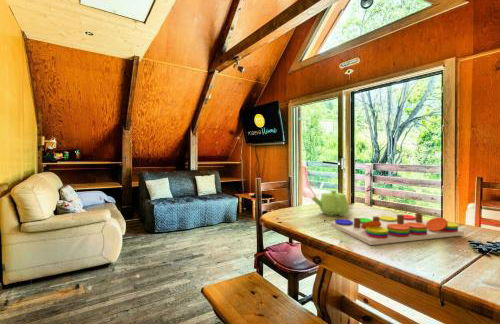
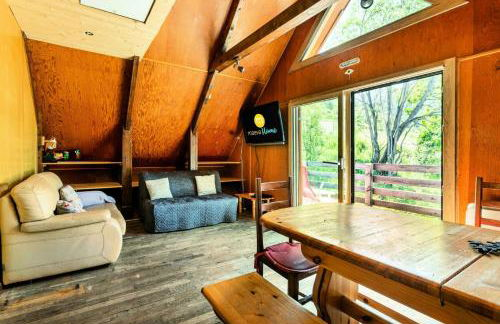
- teapot [311,189,350,217]
- board game [329,212,465,246]
